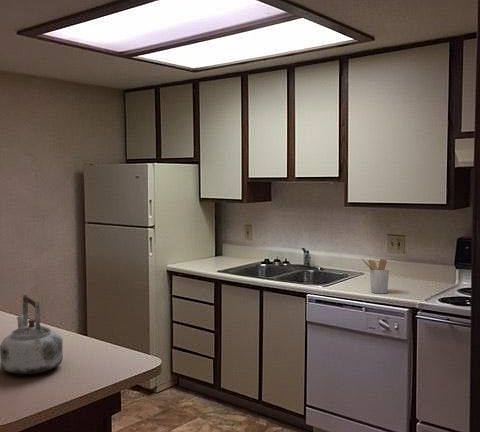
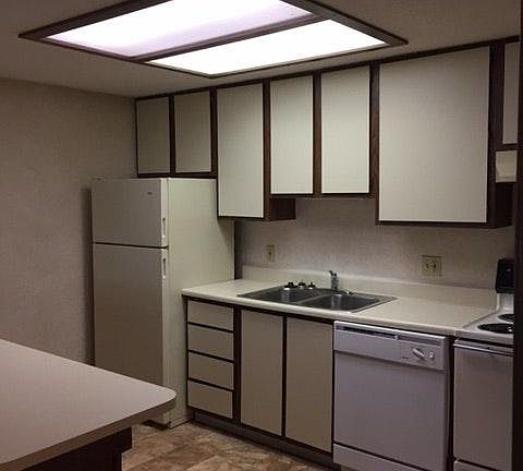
- utensil holder [361,258,390,294]
- kettle [0,294,64,376]
